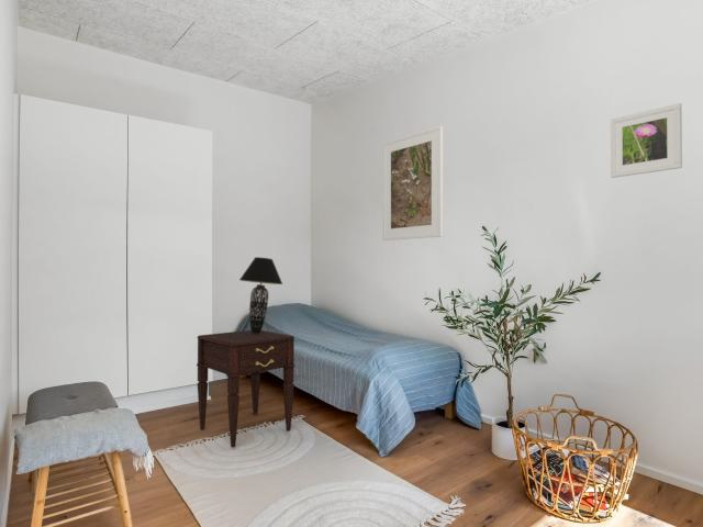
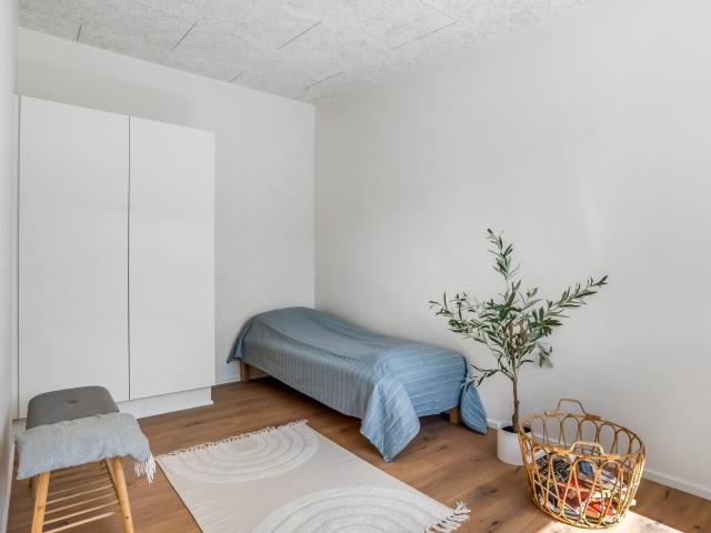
- nightstand [196,329,295,448]
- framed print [610,102,683,179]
- table lamp [238,256,283,334]
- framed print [381,124,444,242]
